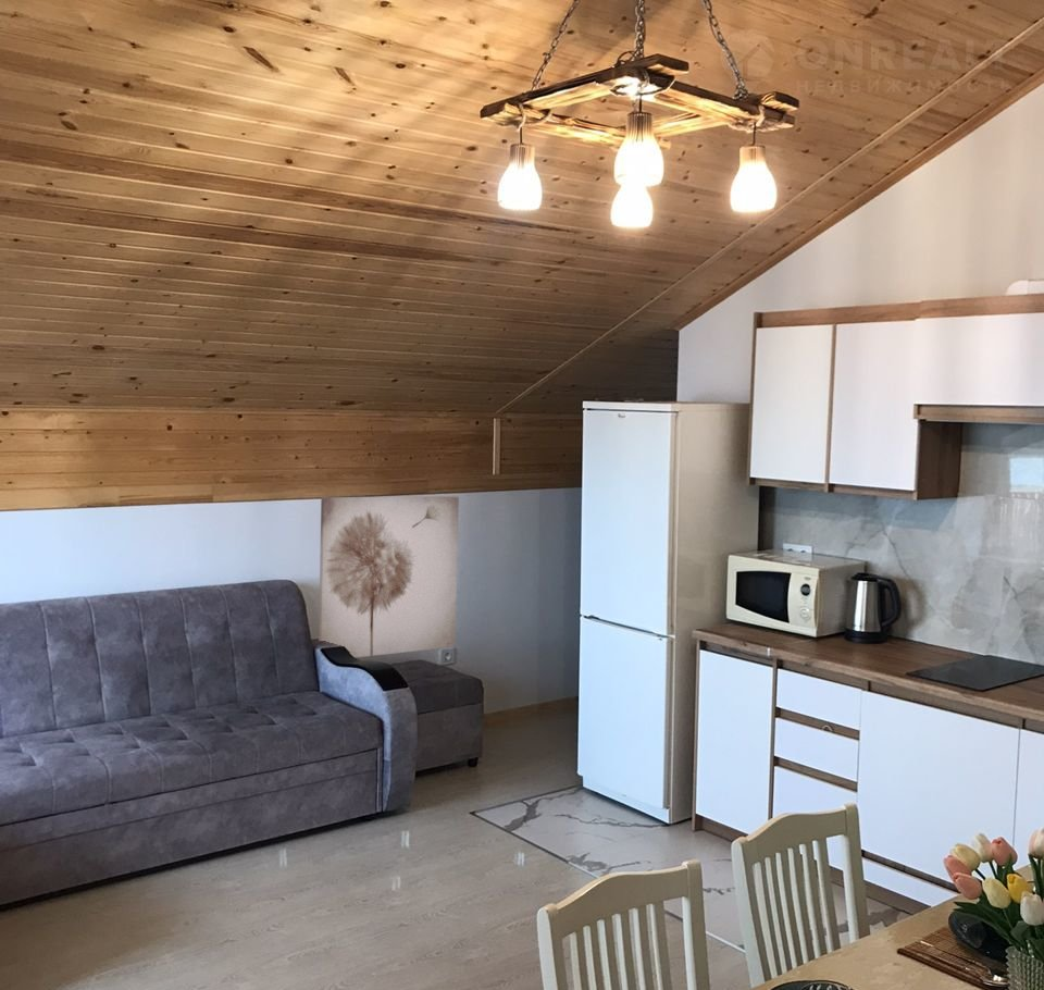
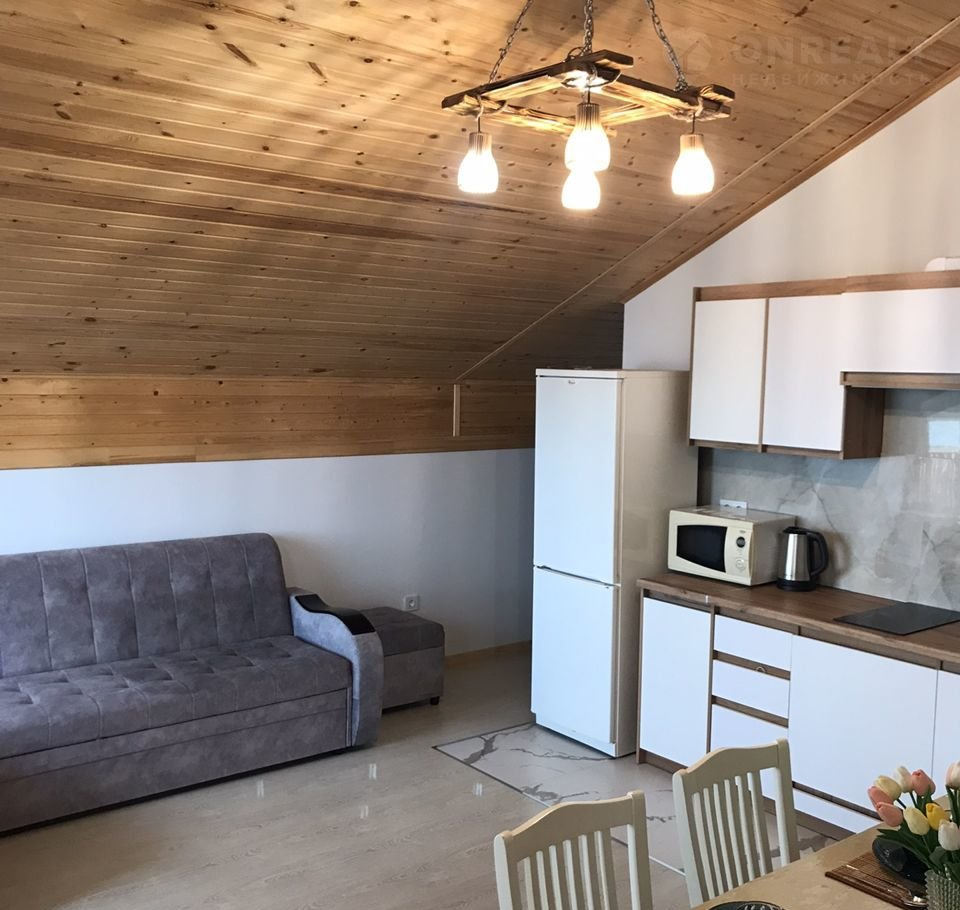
- wall art [318,496,460,658]
